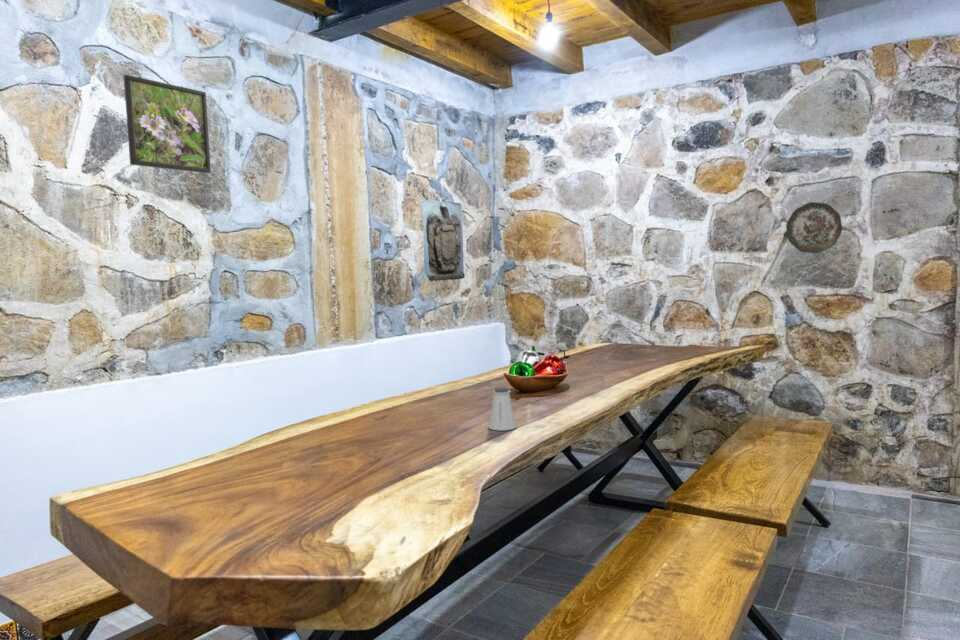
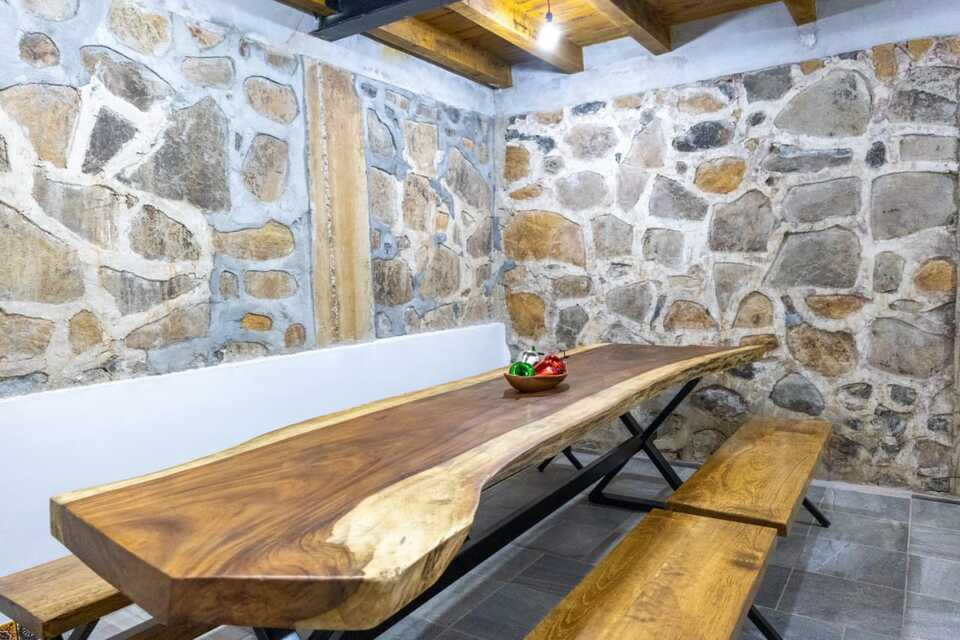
- wall sculpture [421,199,466,282]
- decorative plate [785,201,843,254]
- saltshaker [487,386,518,432]
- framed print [123,74,212,174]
